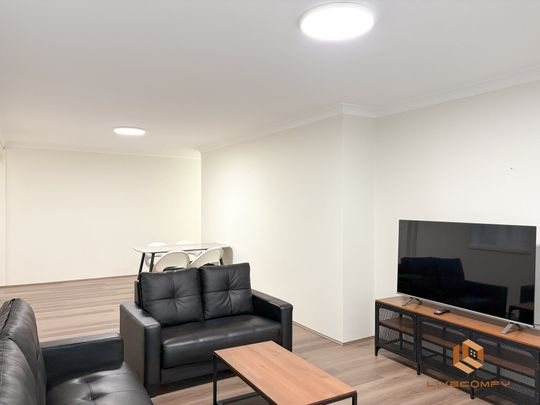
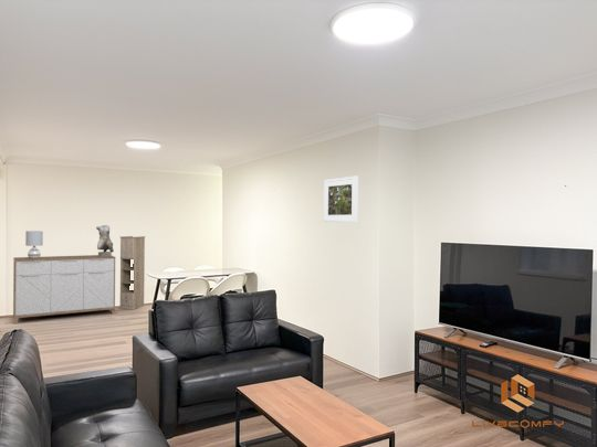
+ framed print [323,174,359,223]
+ torso sculpture [95,224,115,256]
+ storage cabinet [119,235,146,310]
+ sideboard [12,254,116,324]
+ lamp [24,230,44,258]
